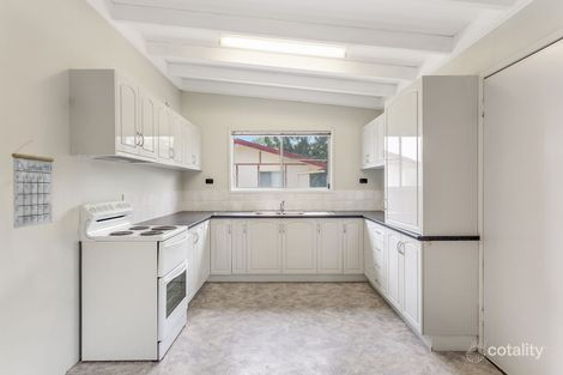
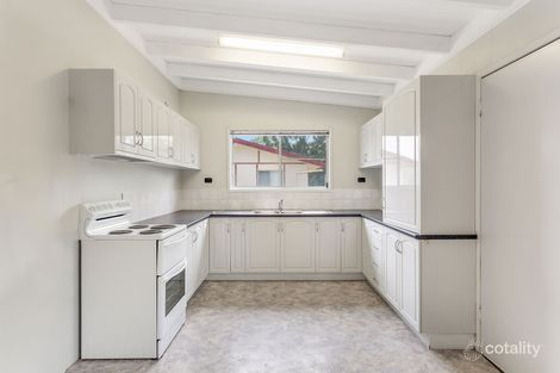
- calendar [11,139,55,229]
